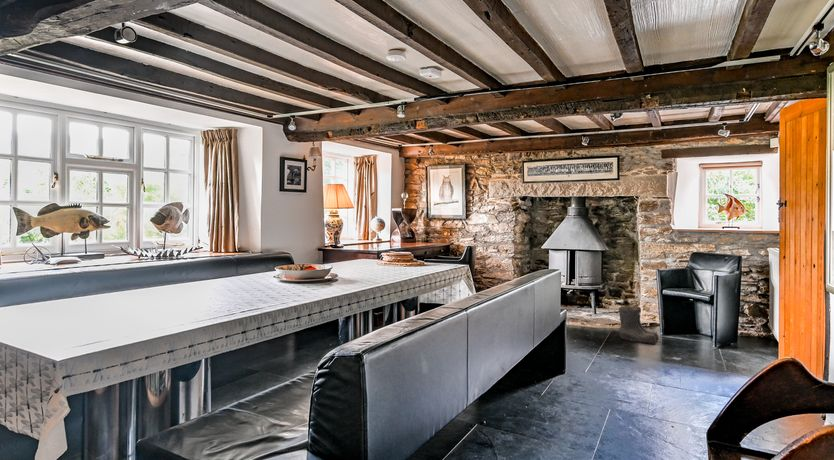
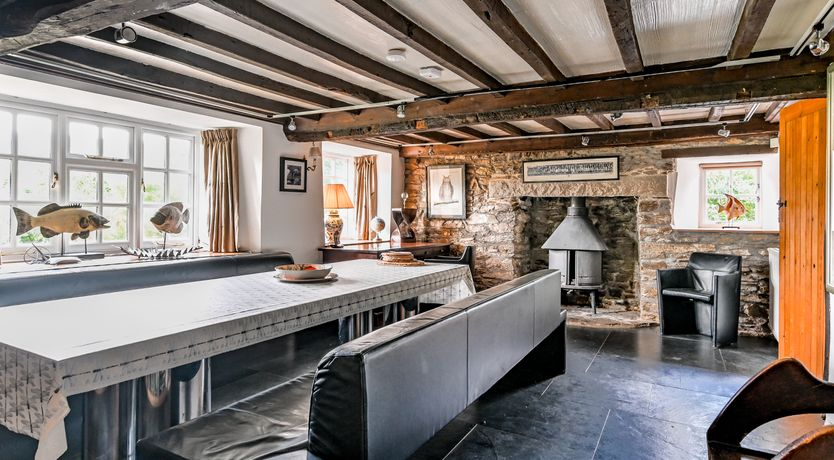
- boots [618,305,660,345]
